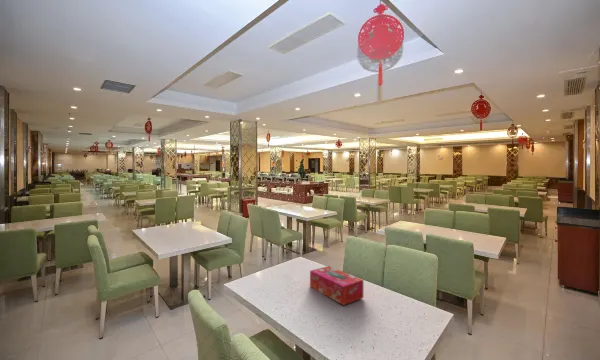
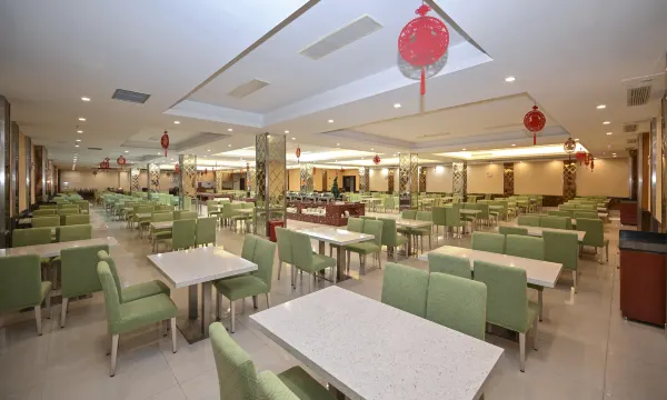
- tissue box [309,265,364,306]
